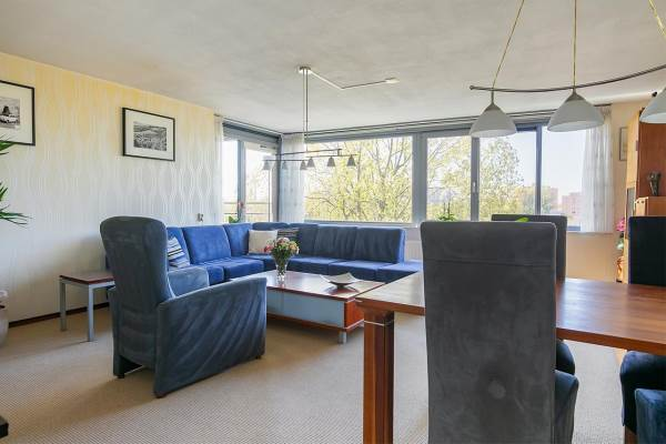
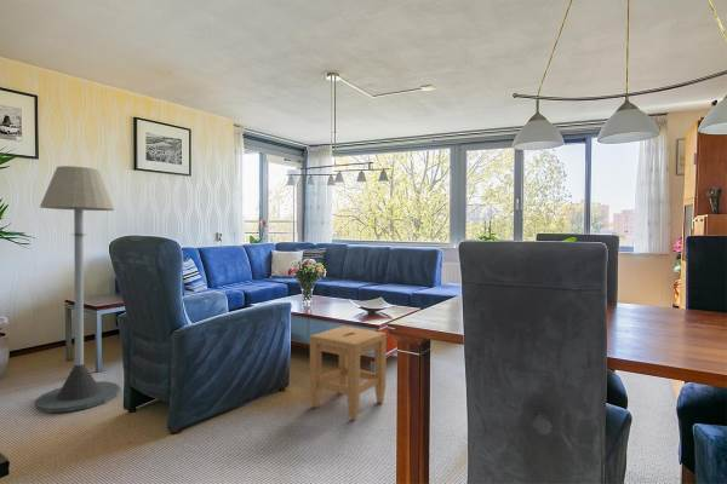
+ stool [309,325,388,421]
+ floor lamp [34,165,121,414]
